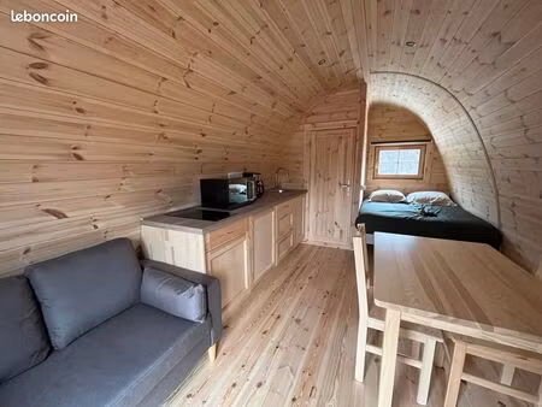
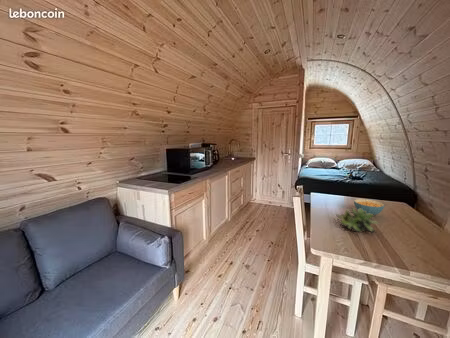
+ succulent plant [333,207,380,234]
+ cereal bowl [353,198,386,216]
